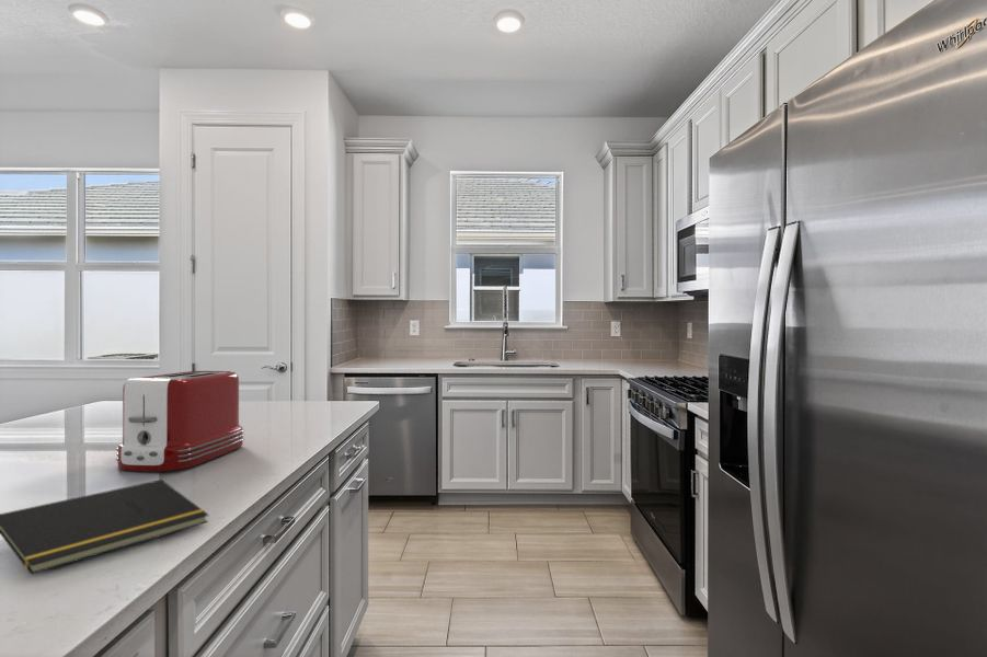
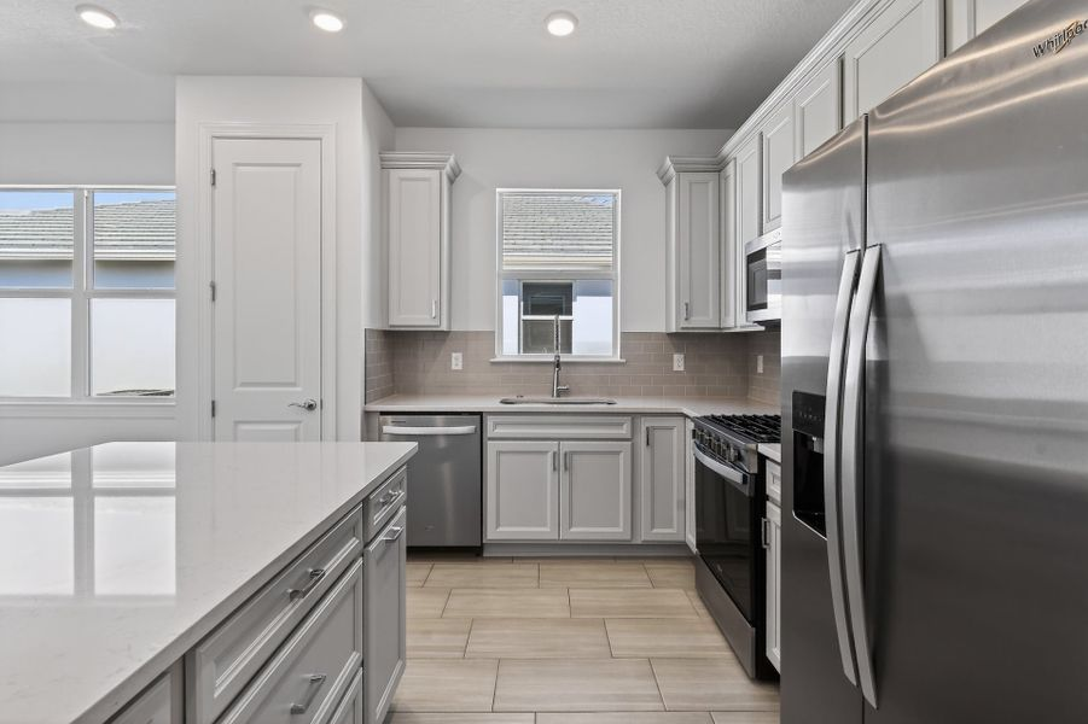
- notepad [0,479,209,576]
- toaster [115,370,245,472]
